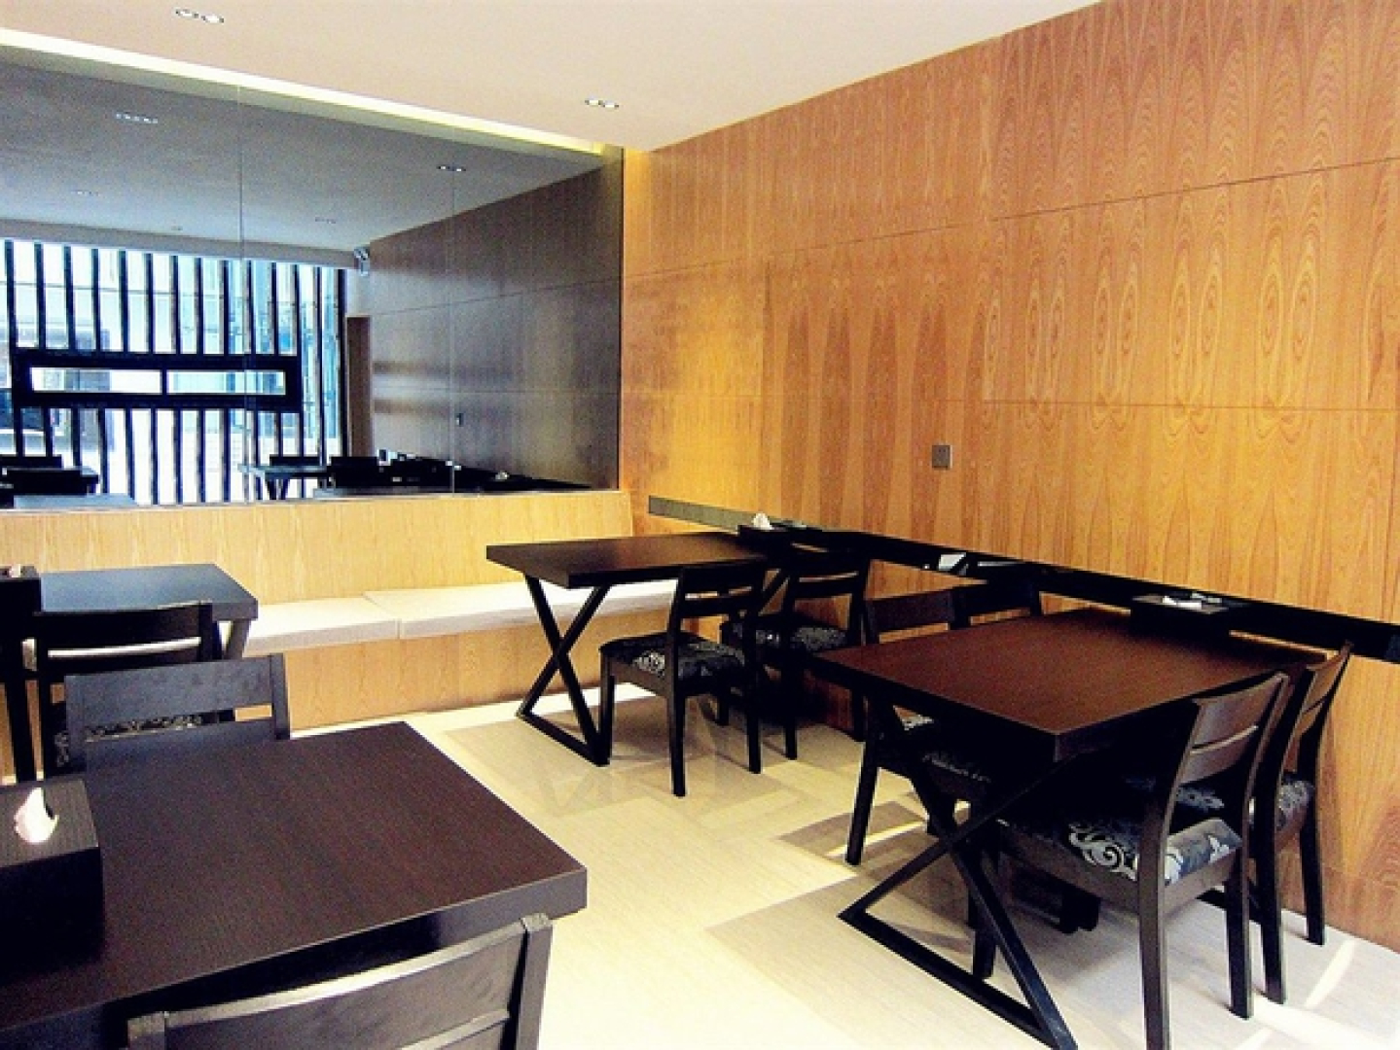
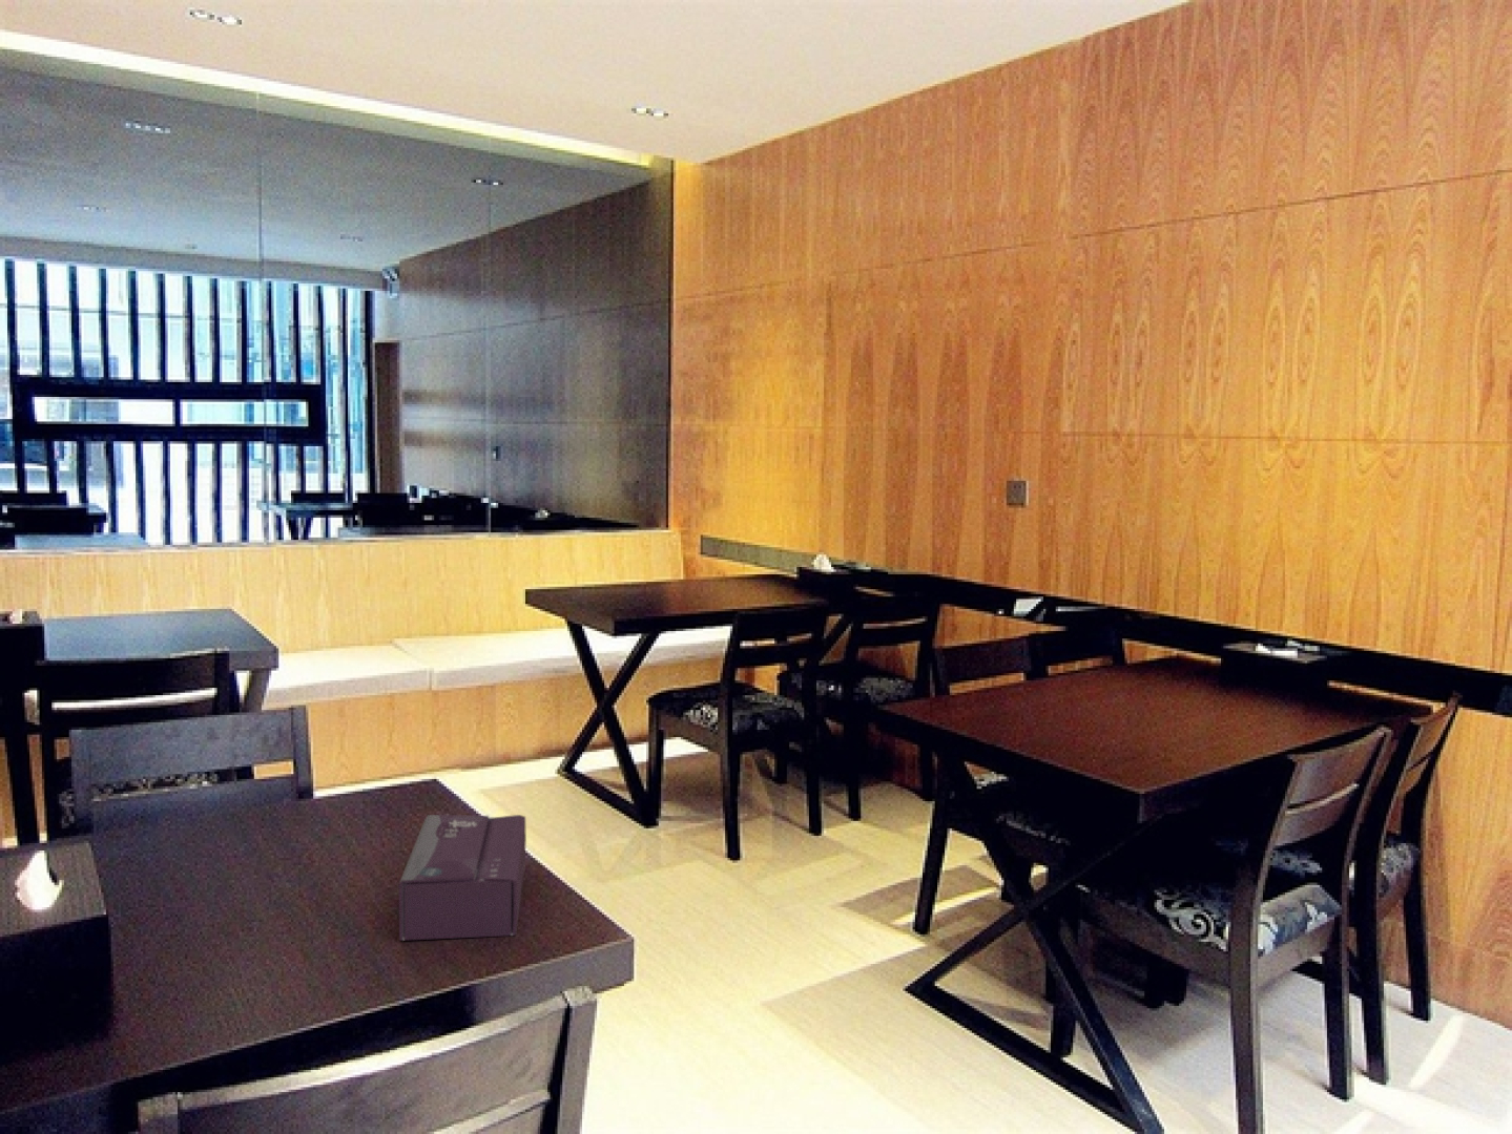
+ tissue box [398,814,528,942]
